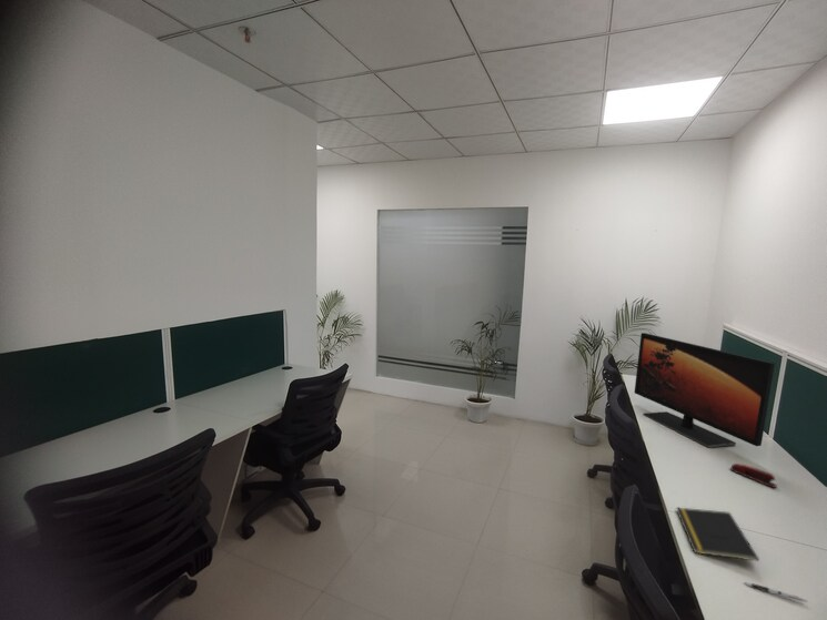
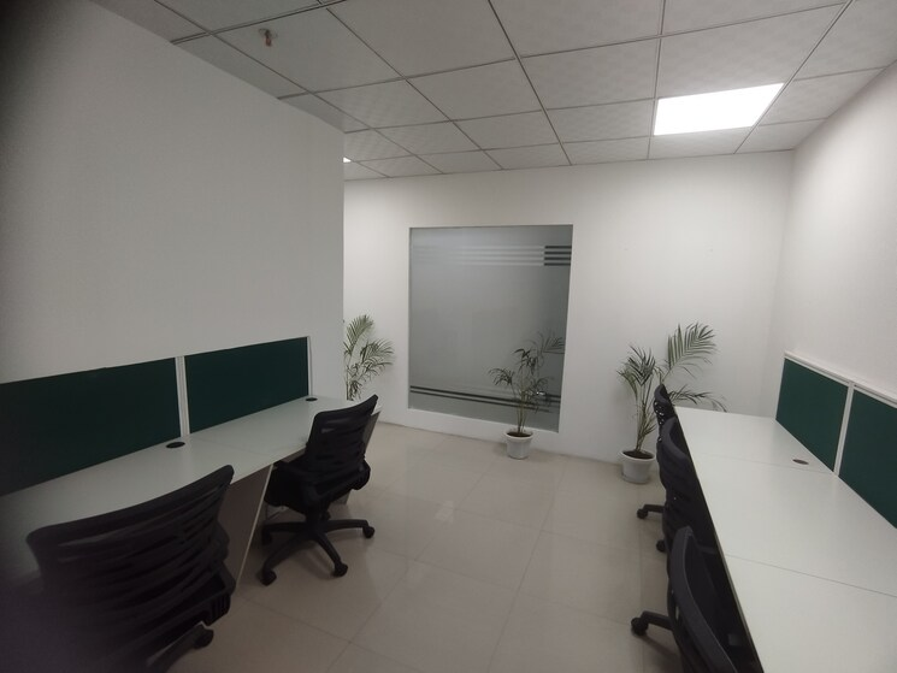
- stapler [729,463,778,489]
- monitor [634,332,776,448]
- pen [743,581,808,603]
- notepad [676,507,759,562]
